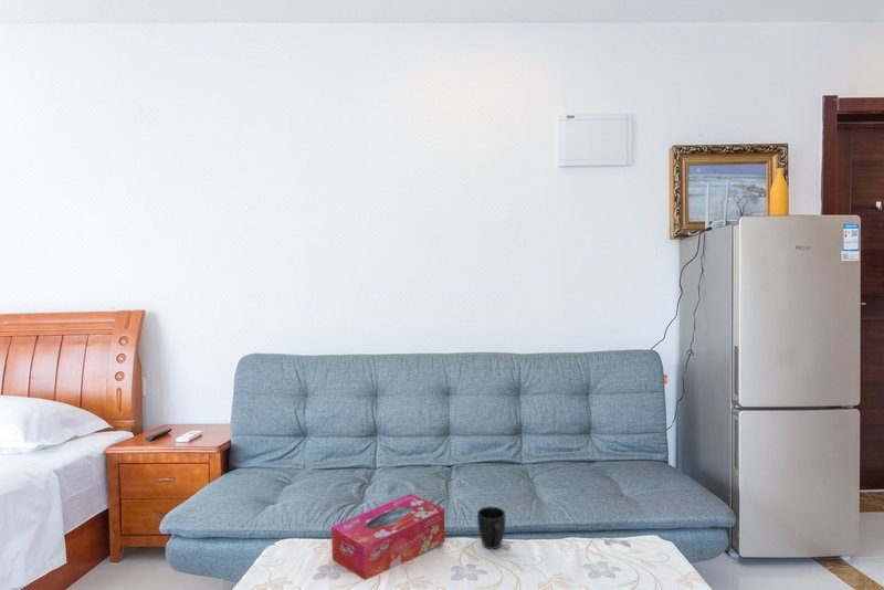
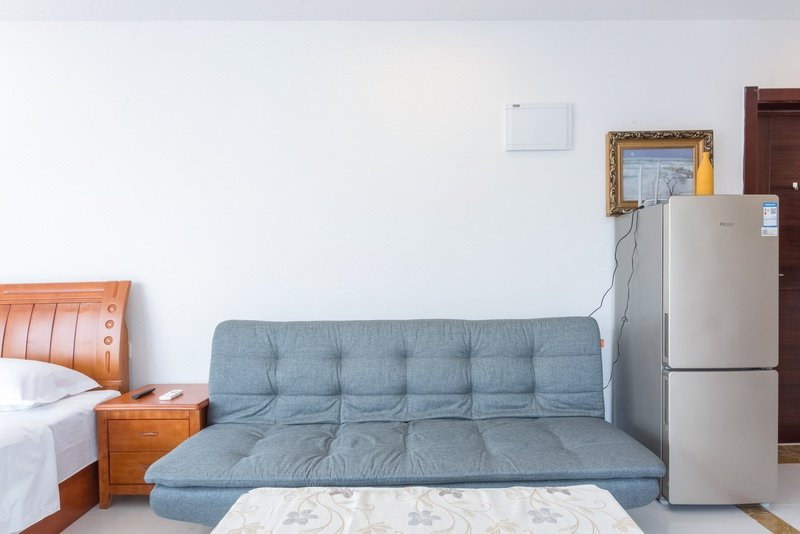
- mug [476,506,506,550]
- tissue box [330,493,446,581]
